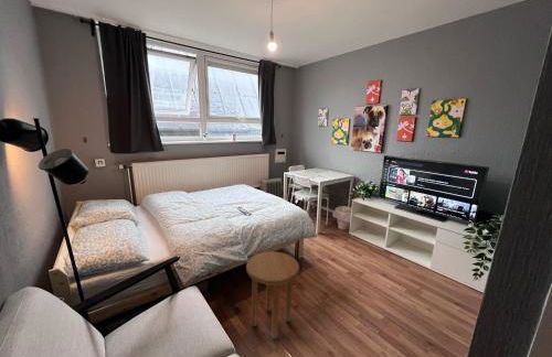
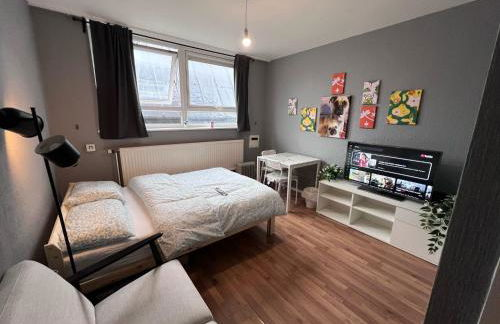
- side table [245,250,300,339]
